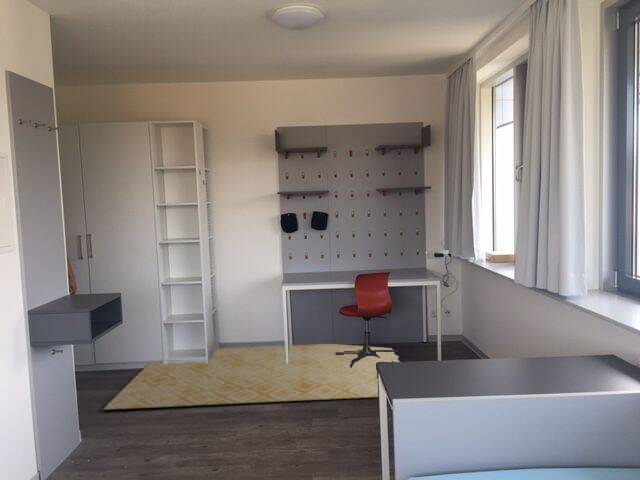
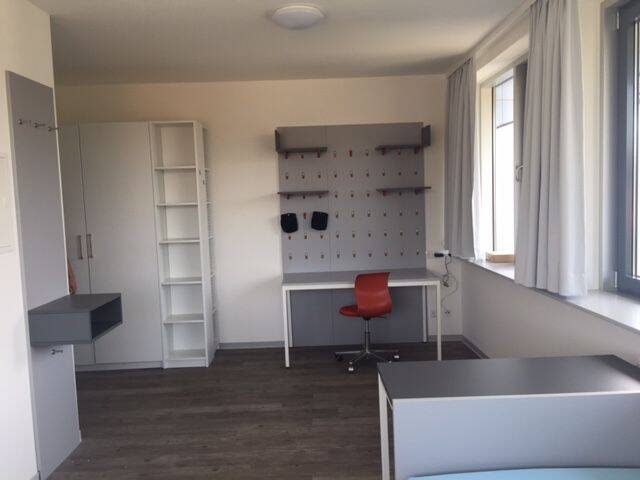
- rug [103,343,400,411]
